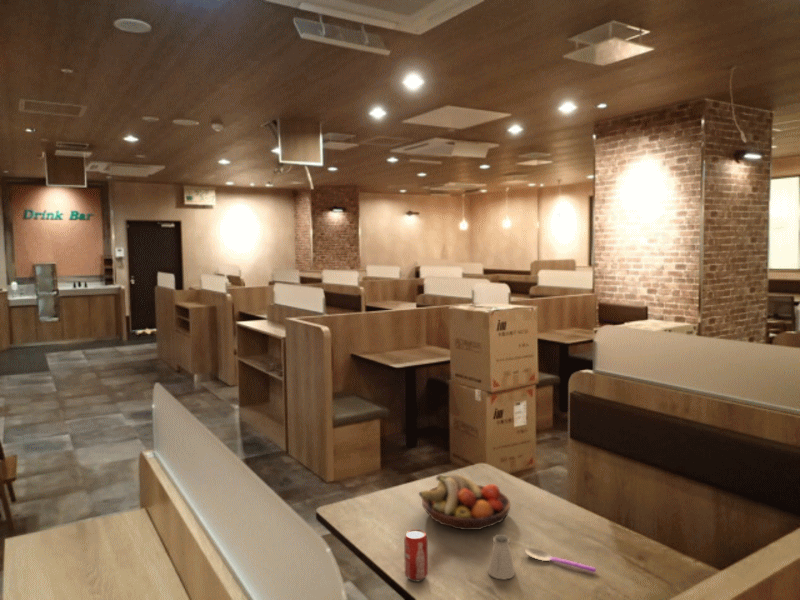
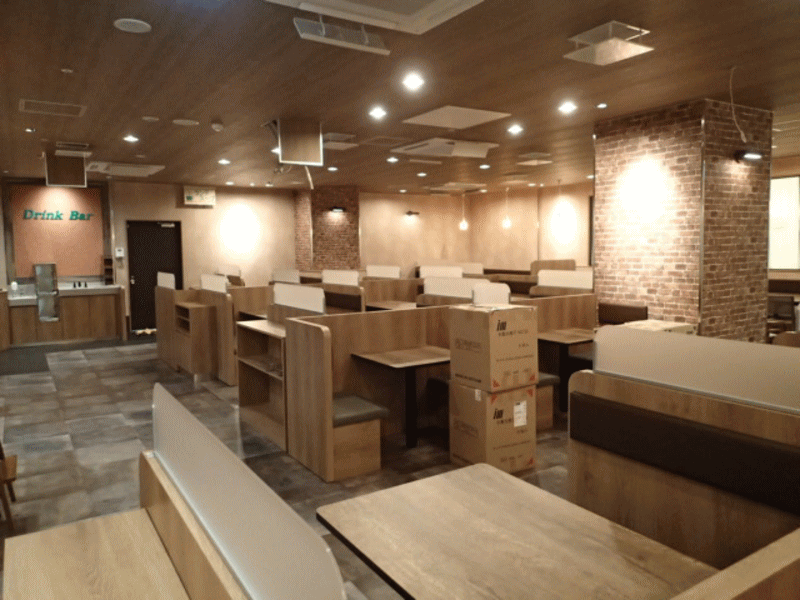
- spoon [524,547,597,573]
- fruit bowl [418,473,511,531]
- saltshaker [487,533,516,580]
- beverage can [403,529,429,582]
